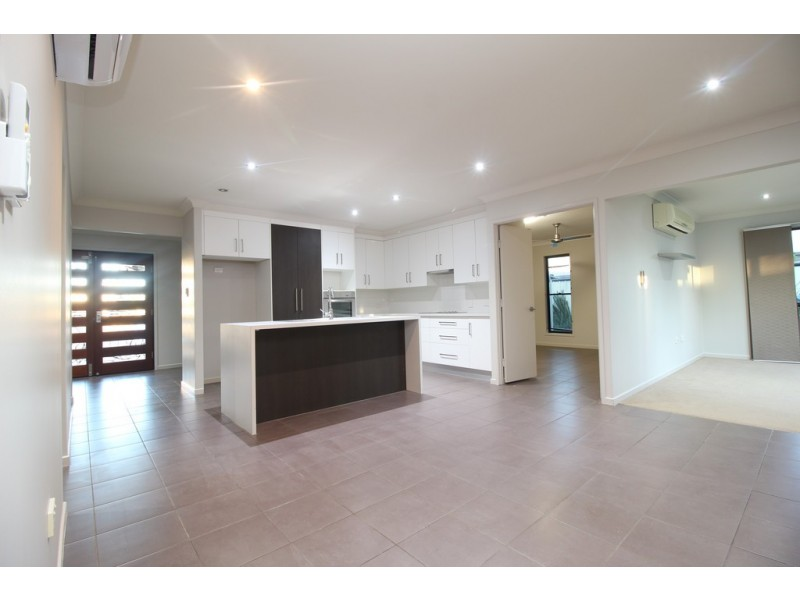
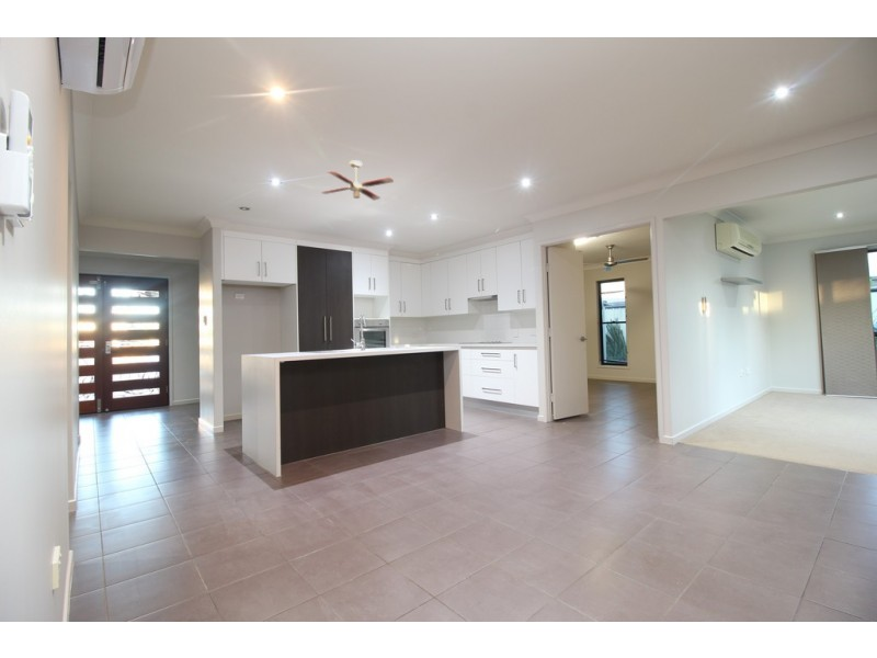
+ ceiling fan [320,159,395,202]
